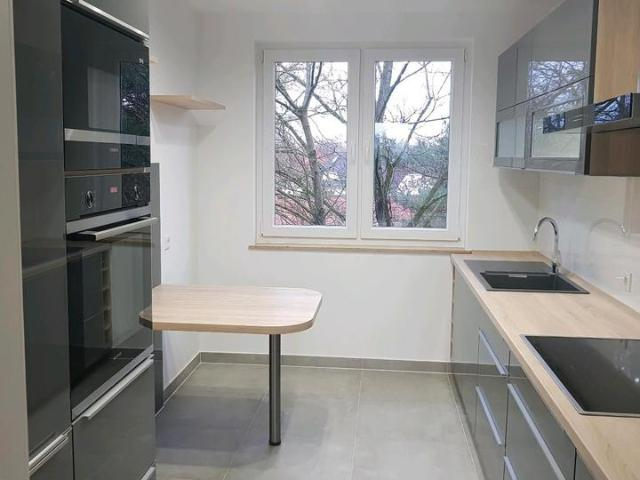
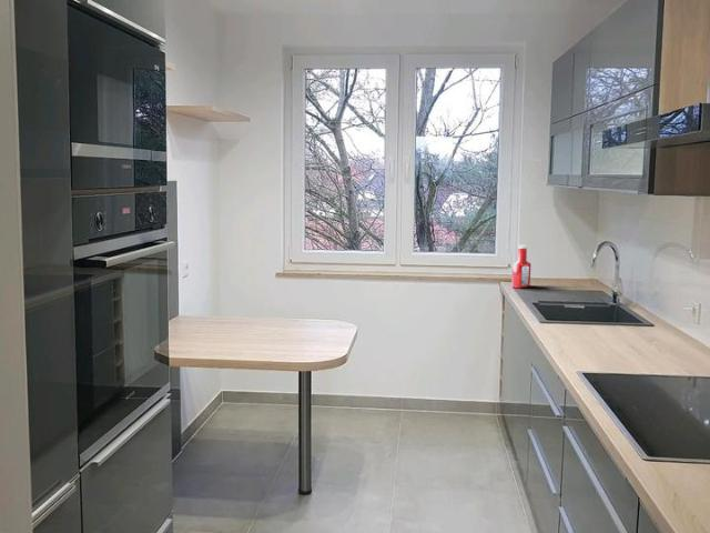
+ soap bottle [510,244,531,289]
